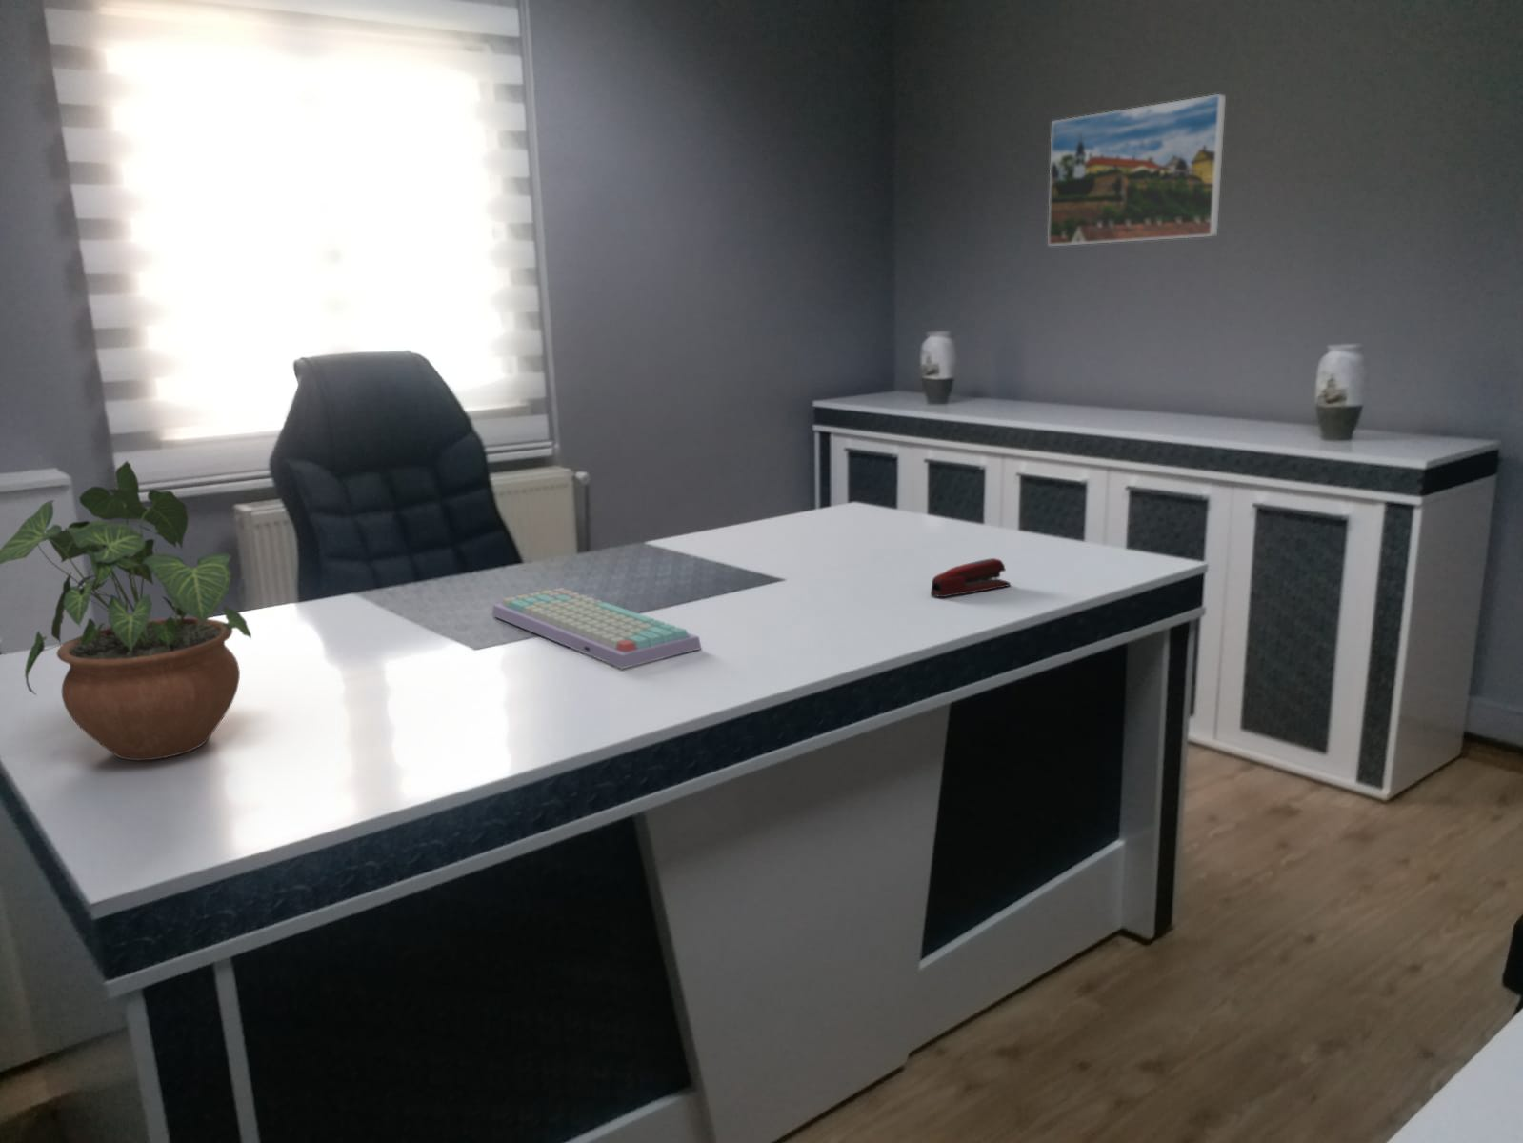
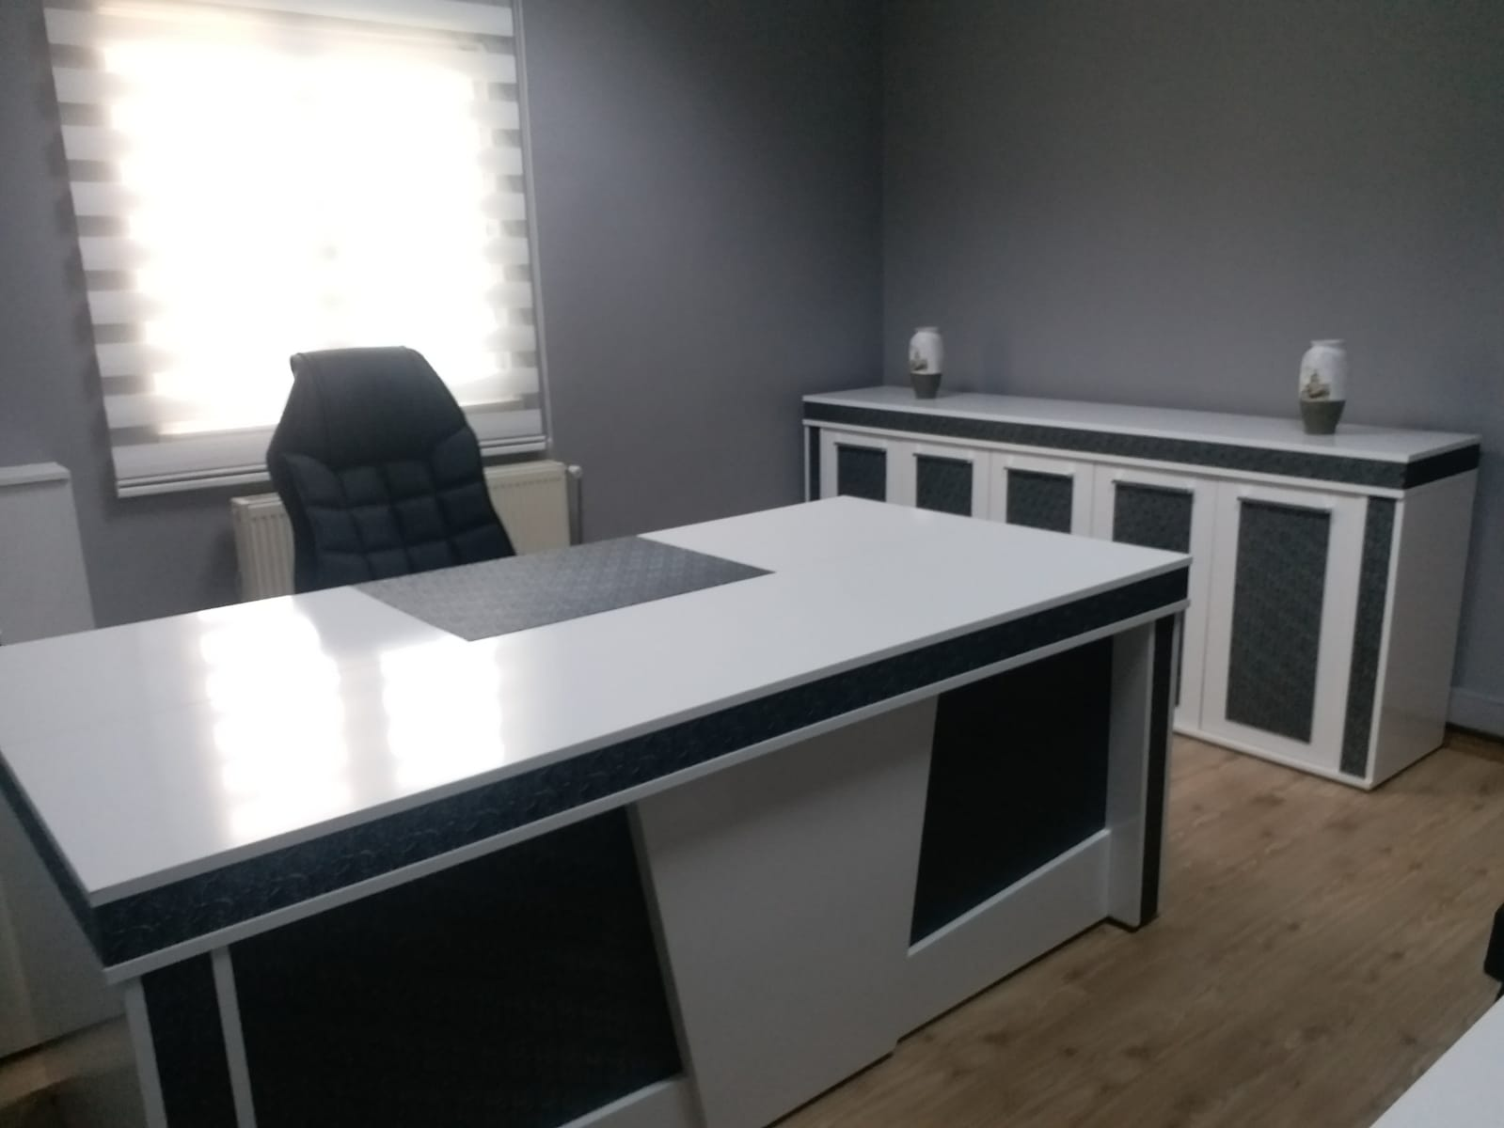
- keyboard [492,587,703,670]
- potted plant [0,459,252,761]
- stapler [930,557,1012,598]
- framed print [1047,94,1227,246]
